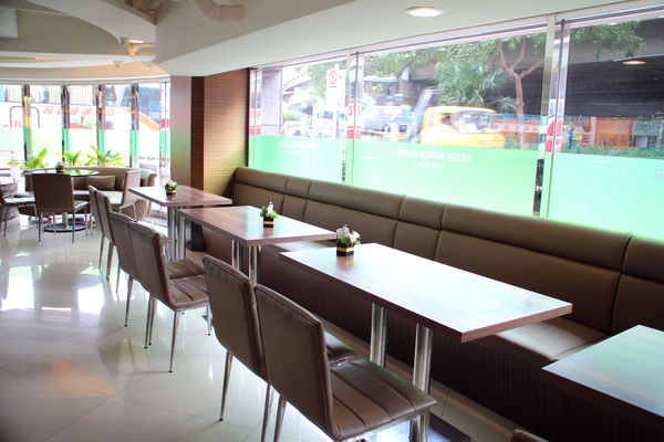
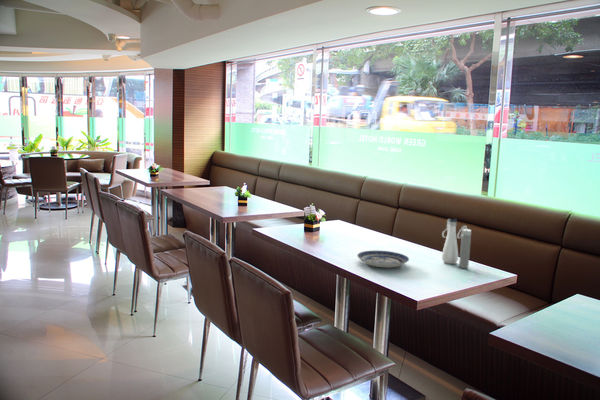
+ water bottle [441,218,472,269]
+ plate [356,250,410,269]
